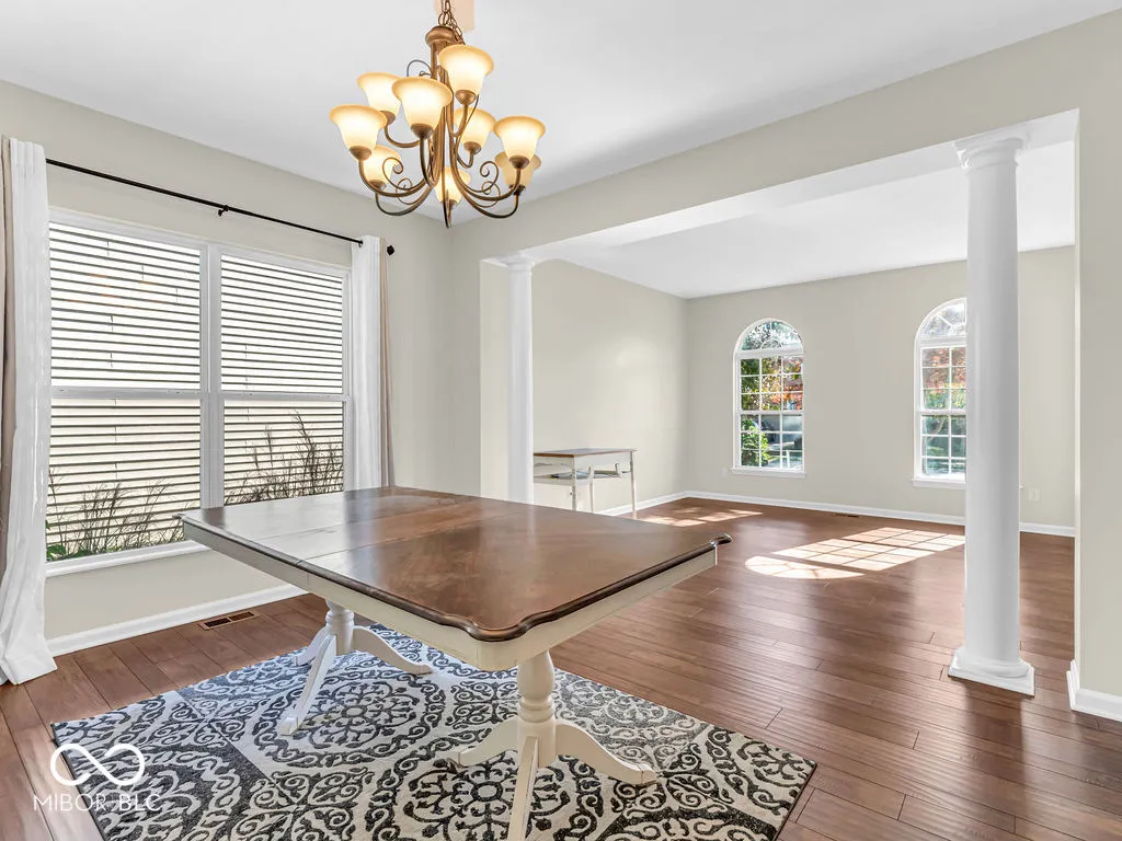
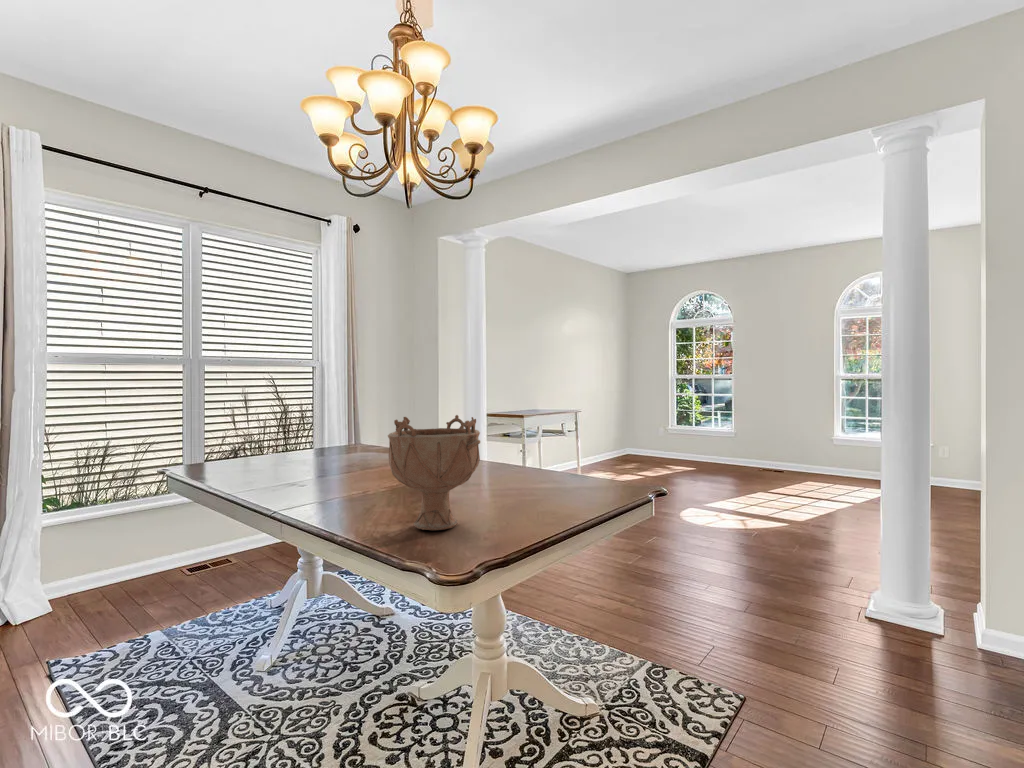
+ decorative bowl [387,414,481,531]
